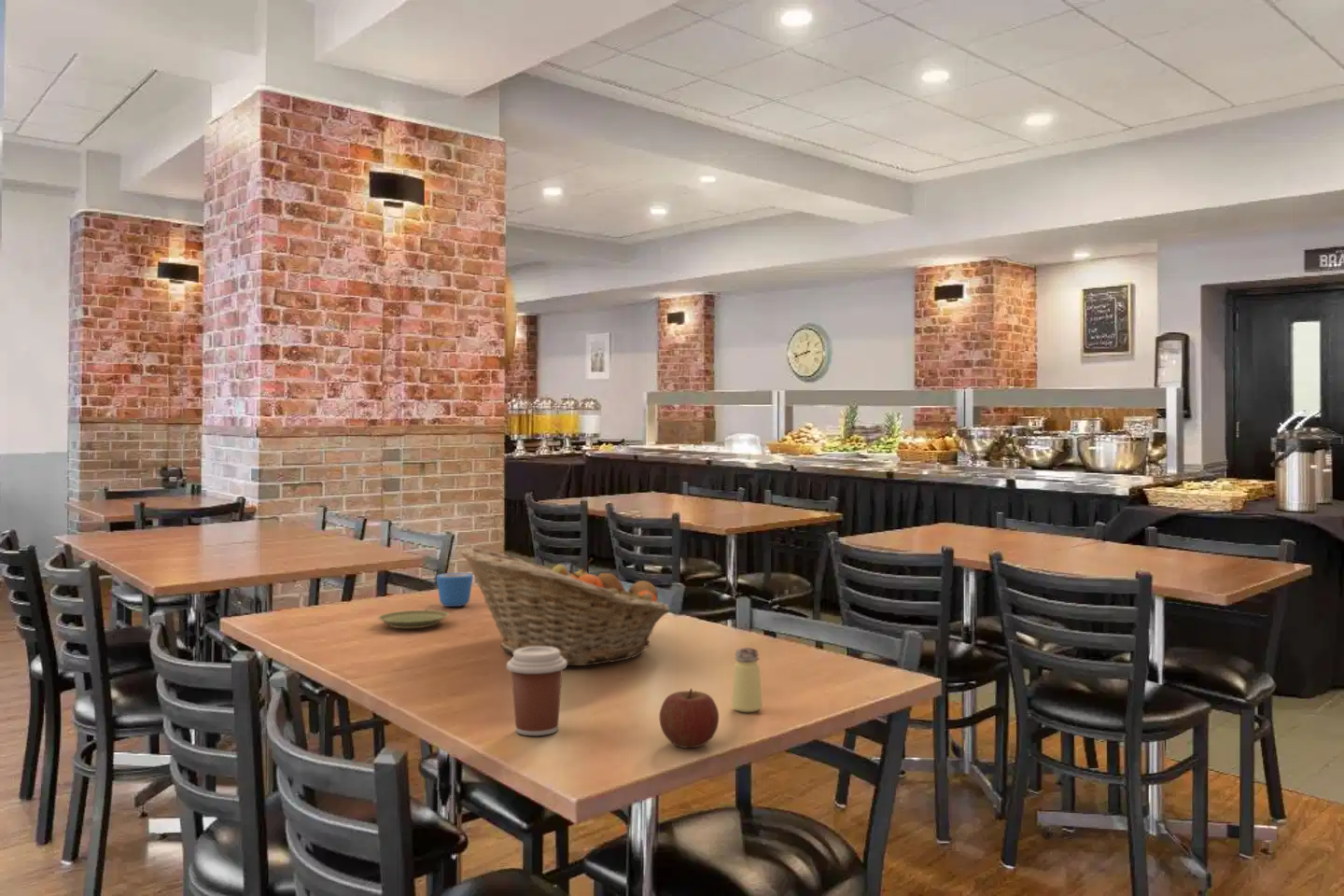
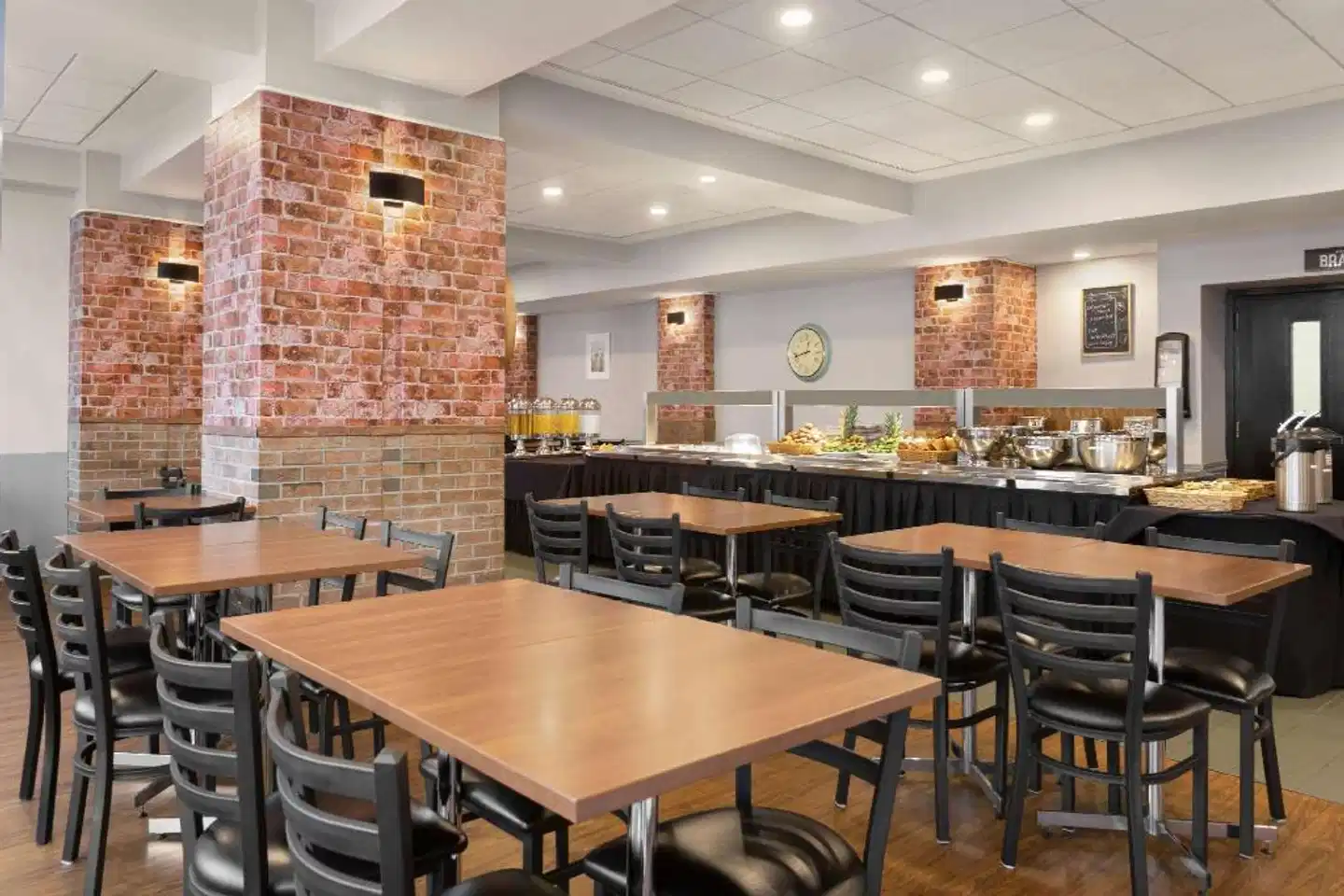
- apple [658,688,720,749]
- fruit basket [460,546,671,666]
- mug [436,572,474,608]
- saltshaker [731,647,763,713]
- plate [377,609,450,629]
- coffee cup [506,647,567,736]
